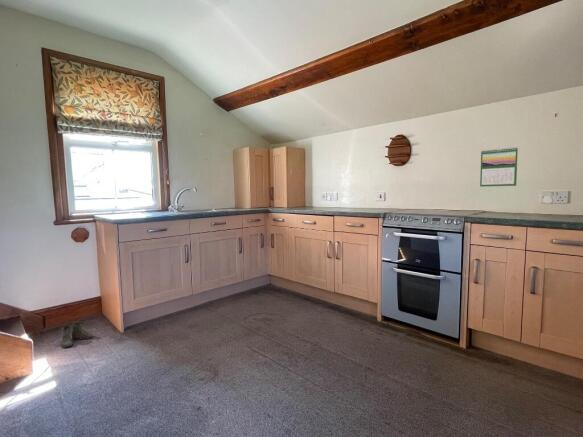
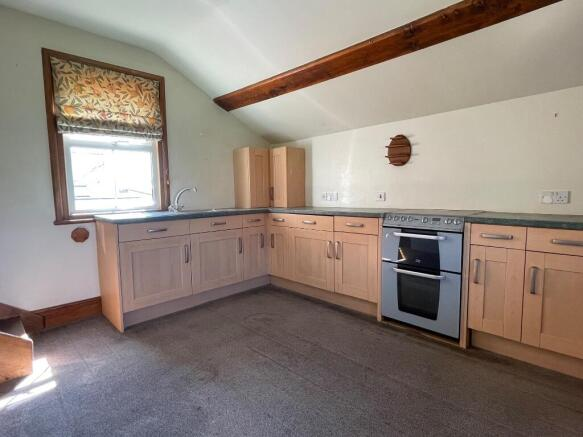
- calendar [479,146,519,188]
- boots [53,321,94,349]
